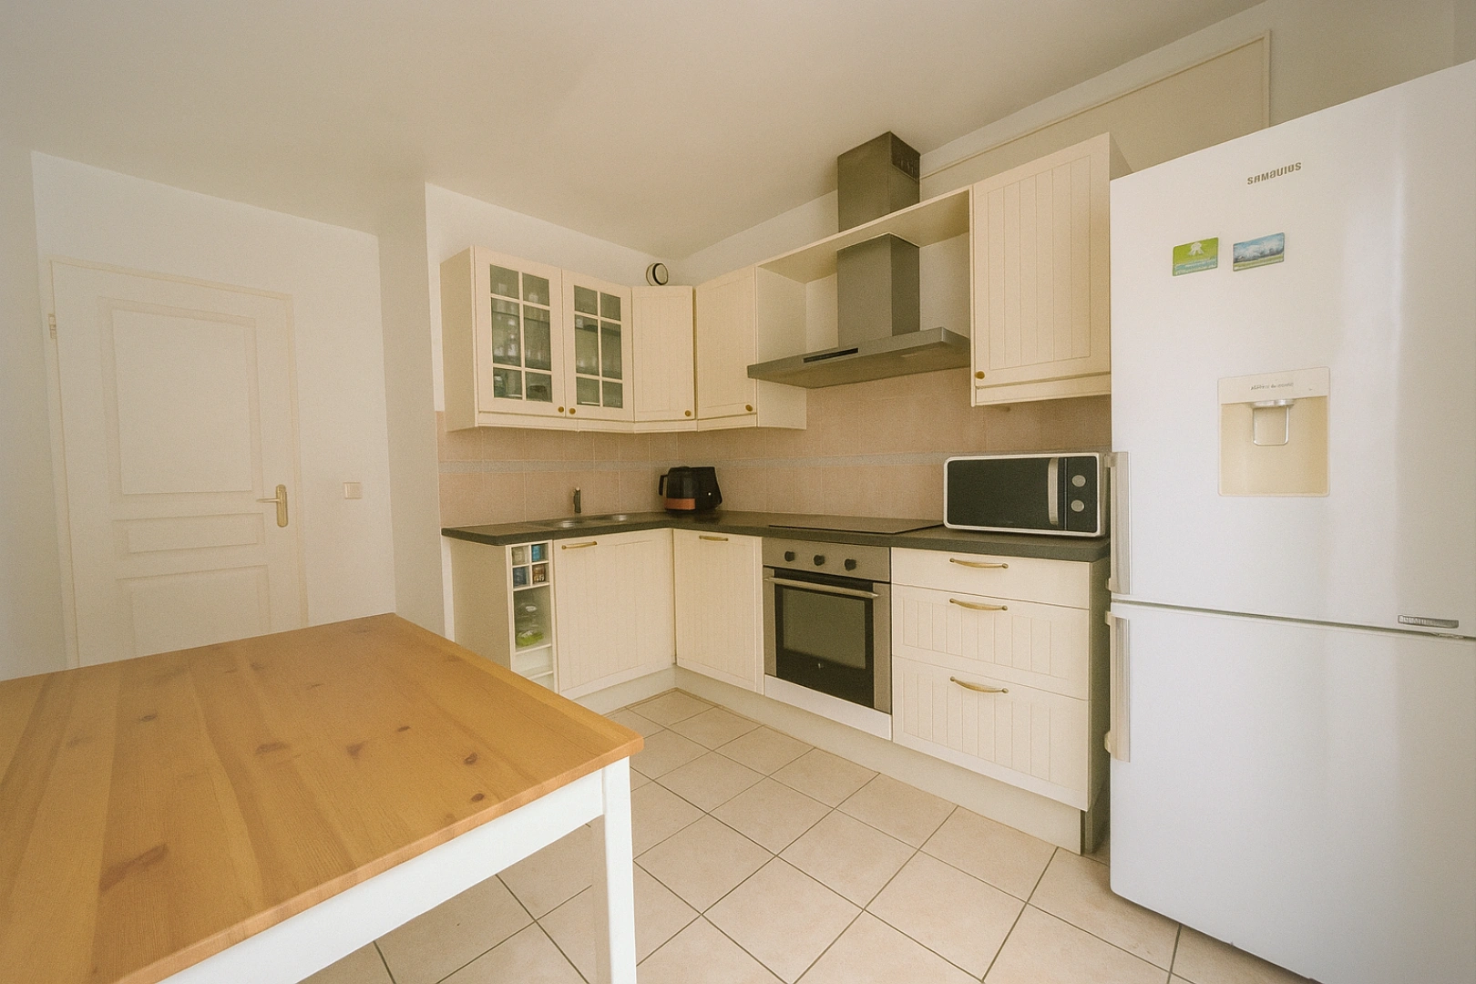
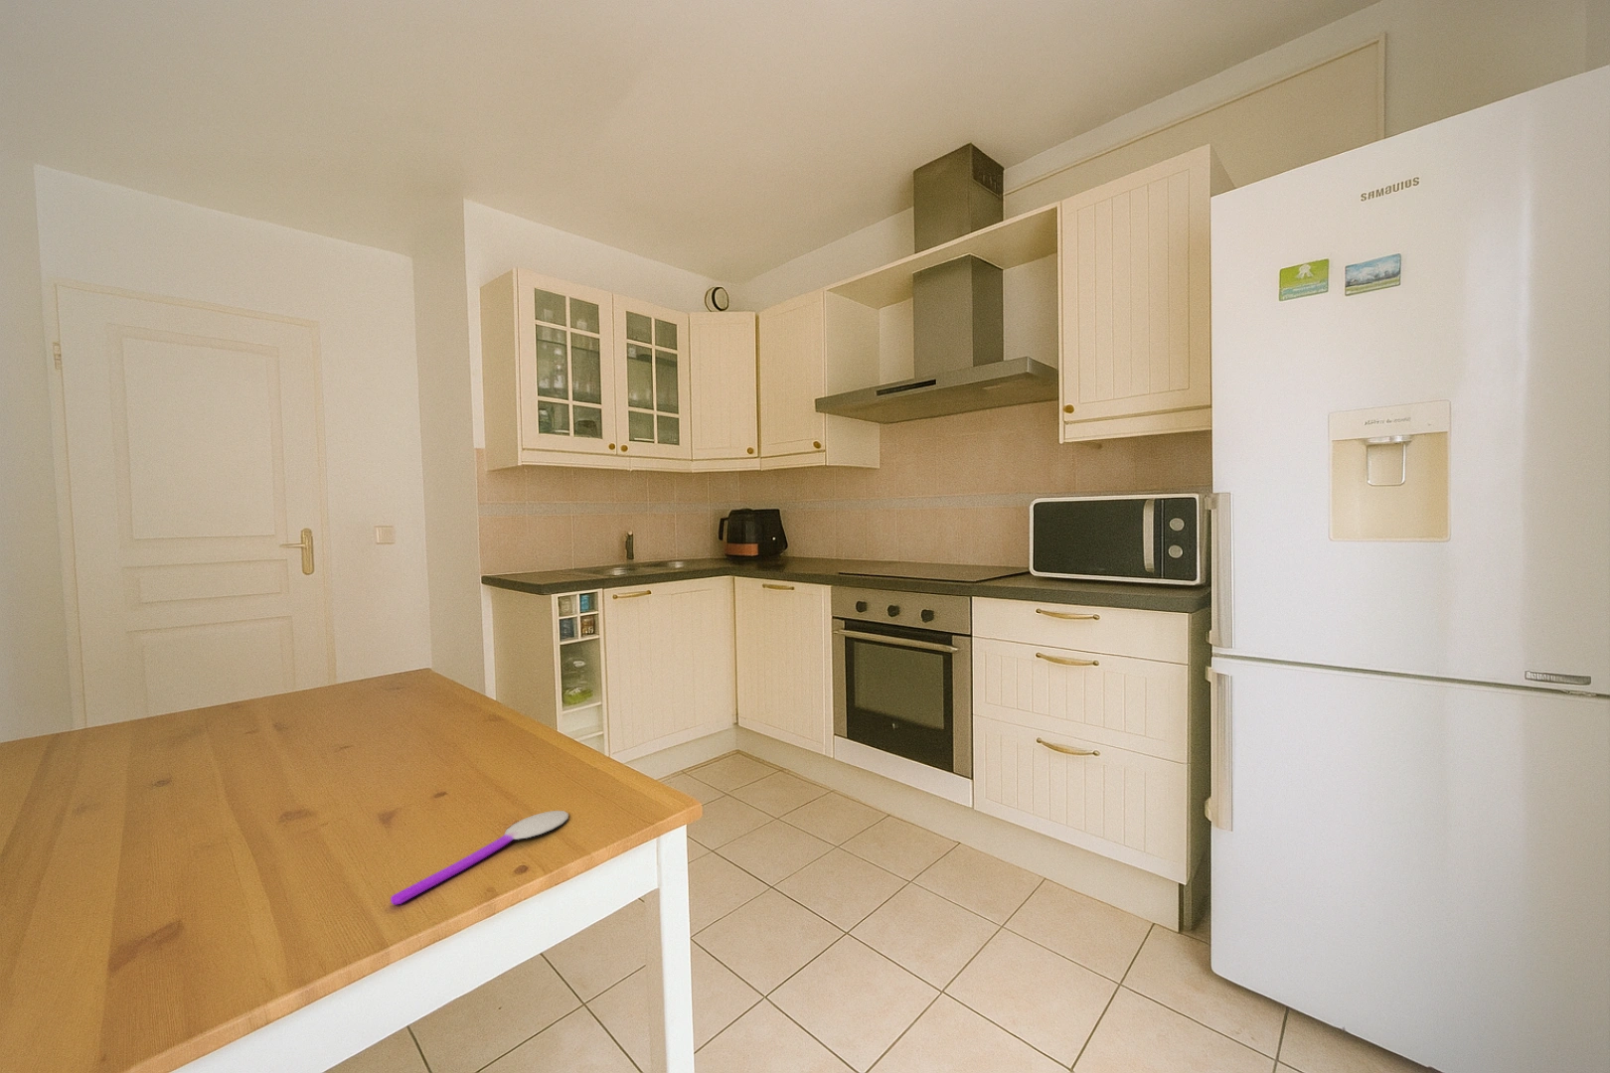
+ spoon [389,810,569,905]
